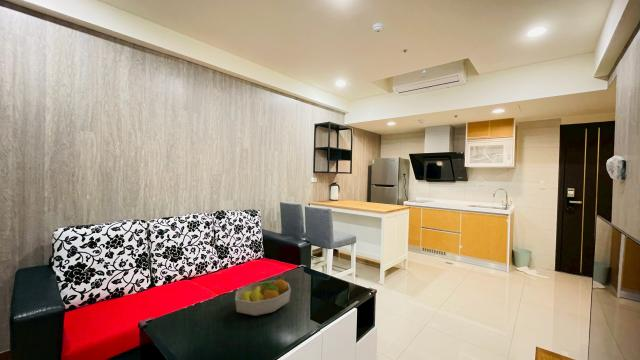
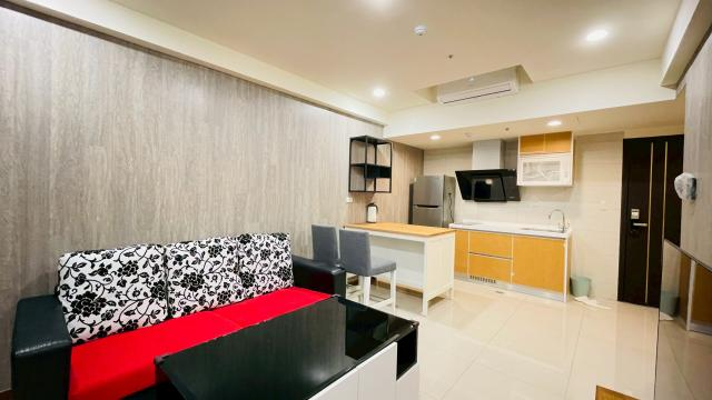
- fruit bowl [234,278,292,317]
